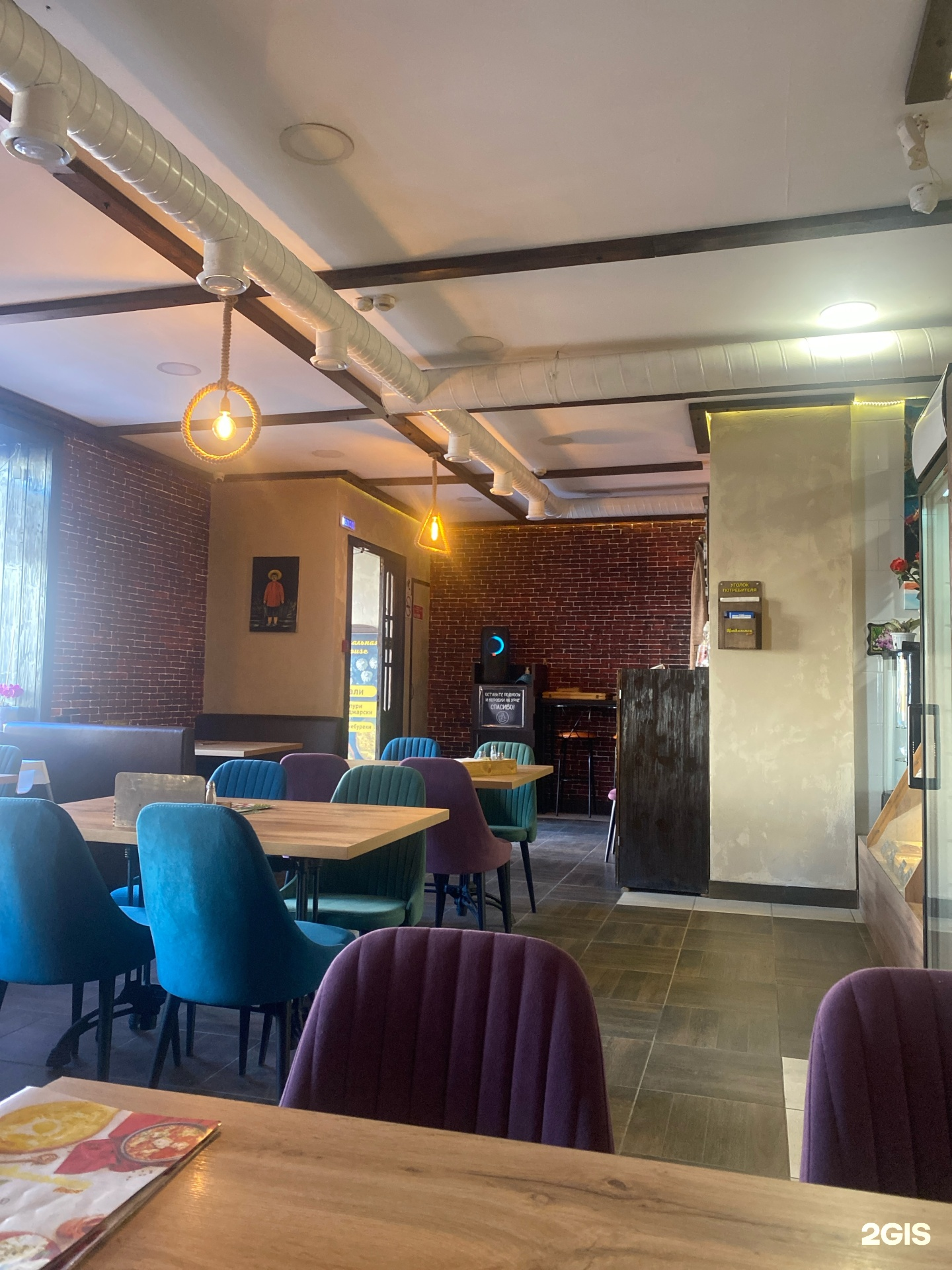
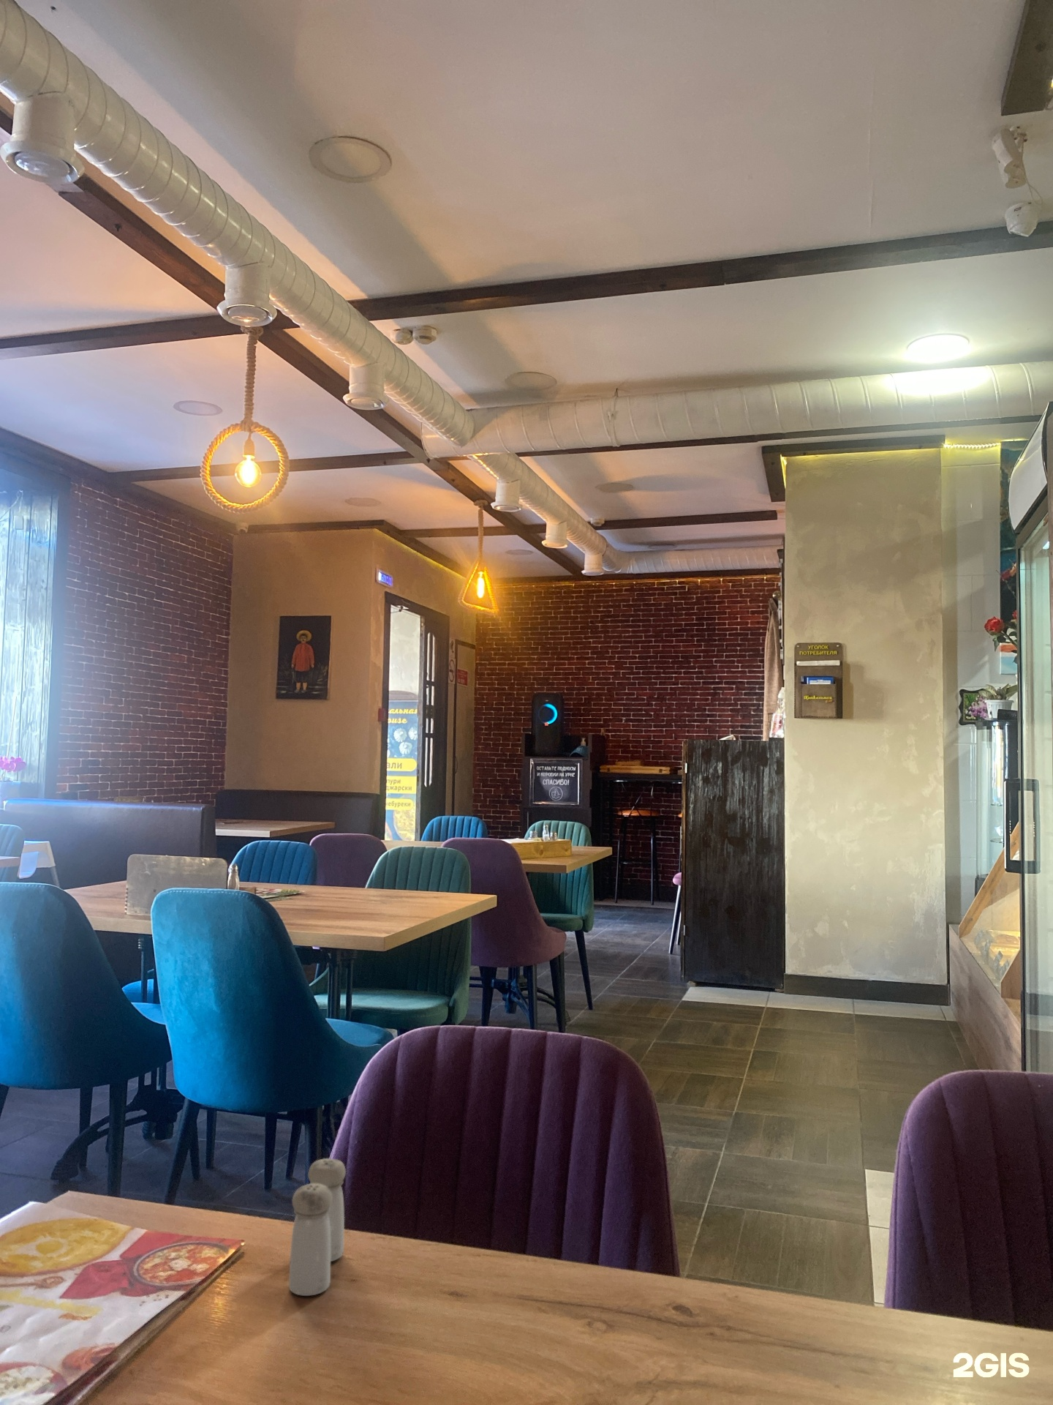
+ salt and pepper shaker [288,1157,346,1297]
